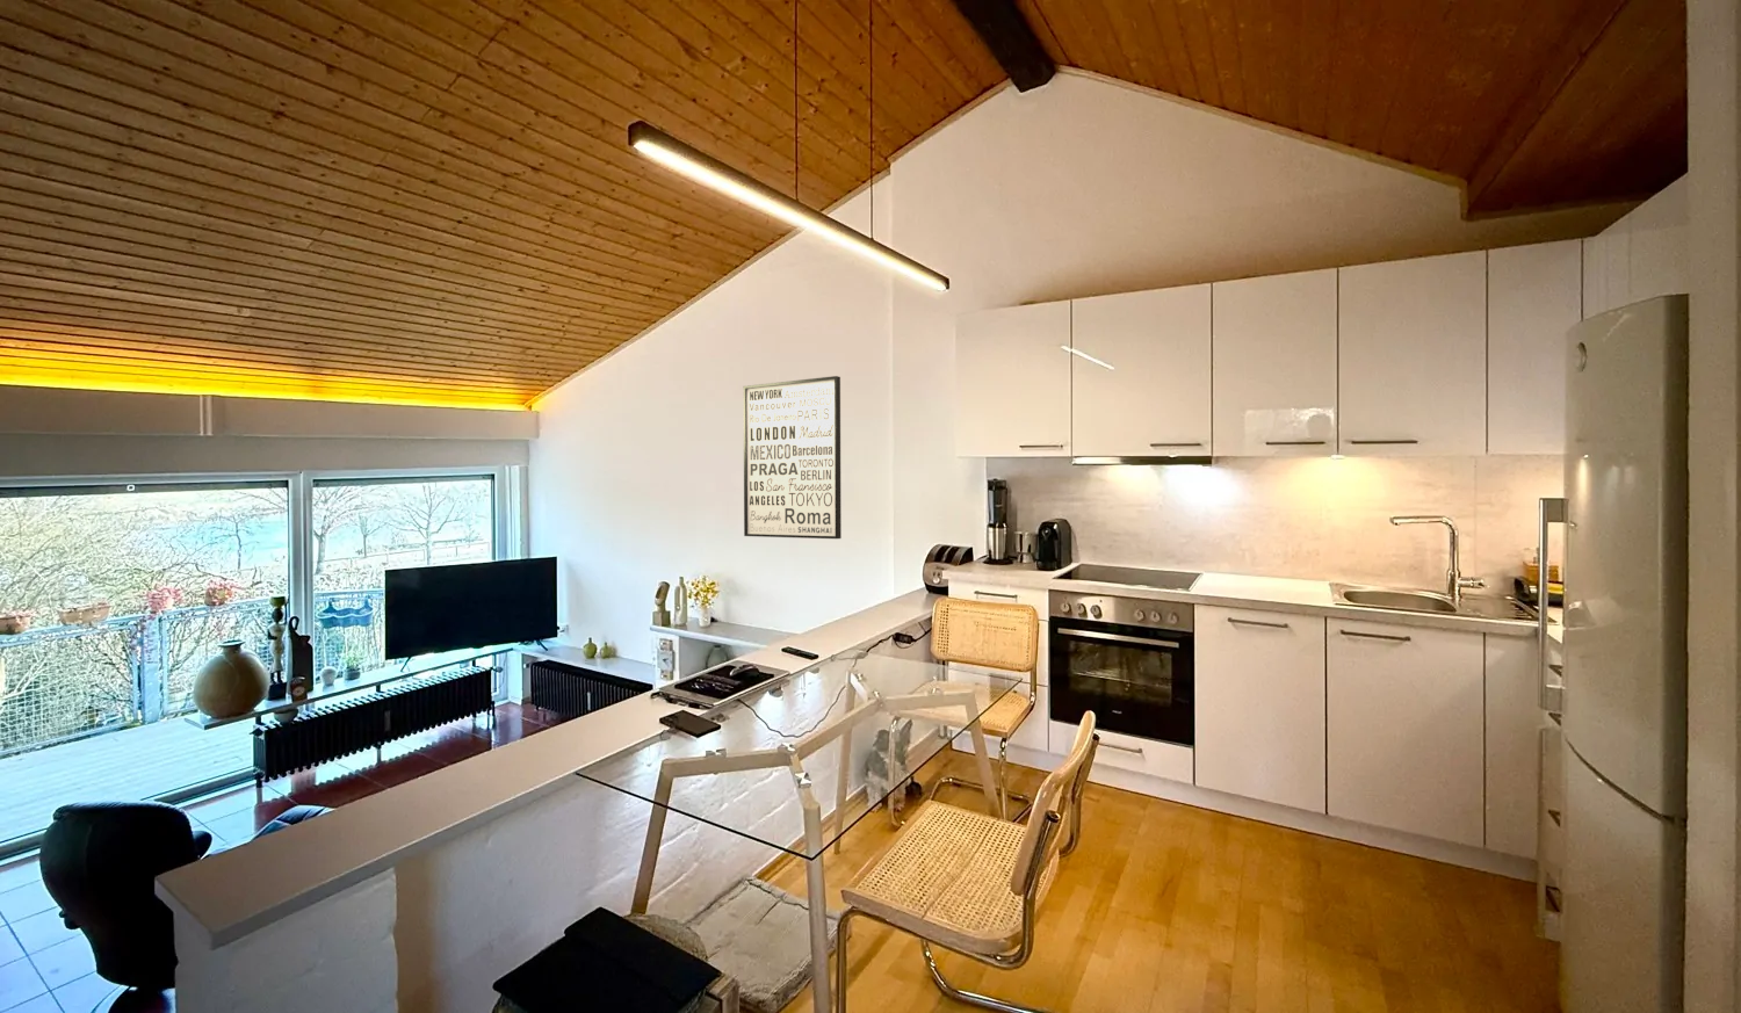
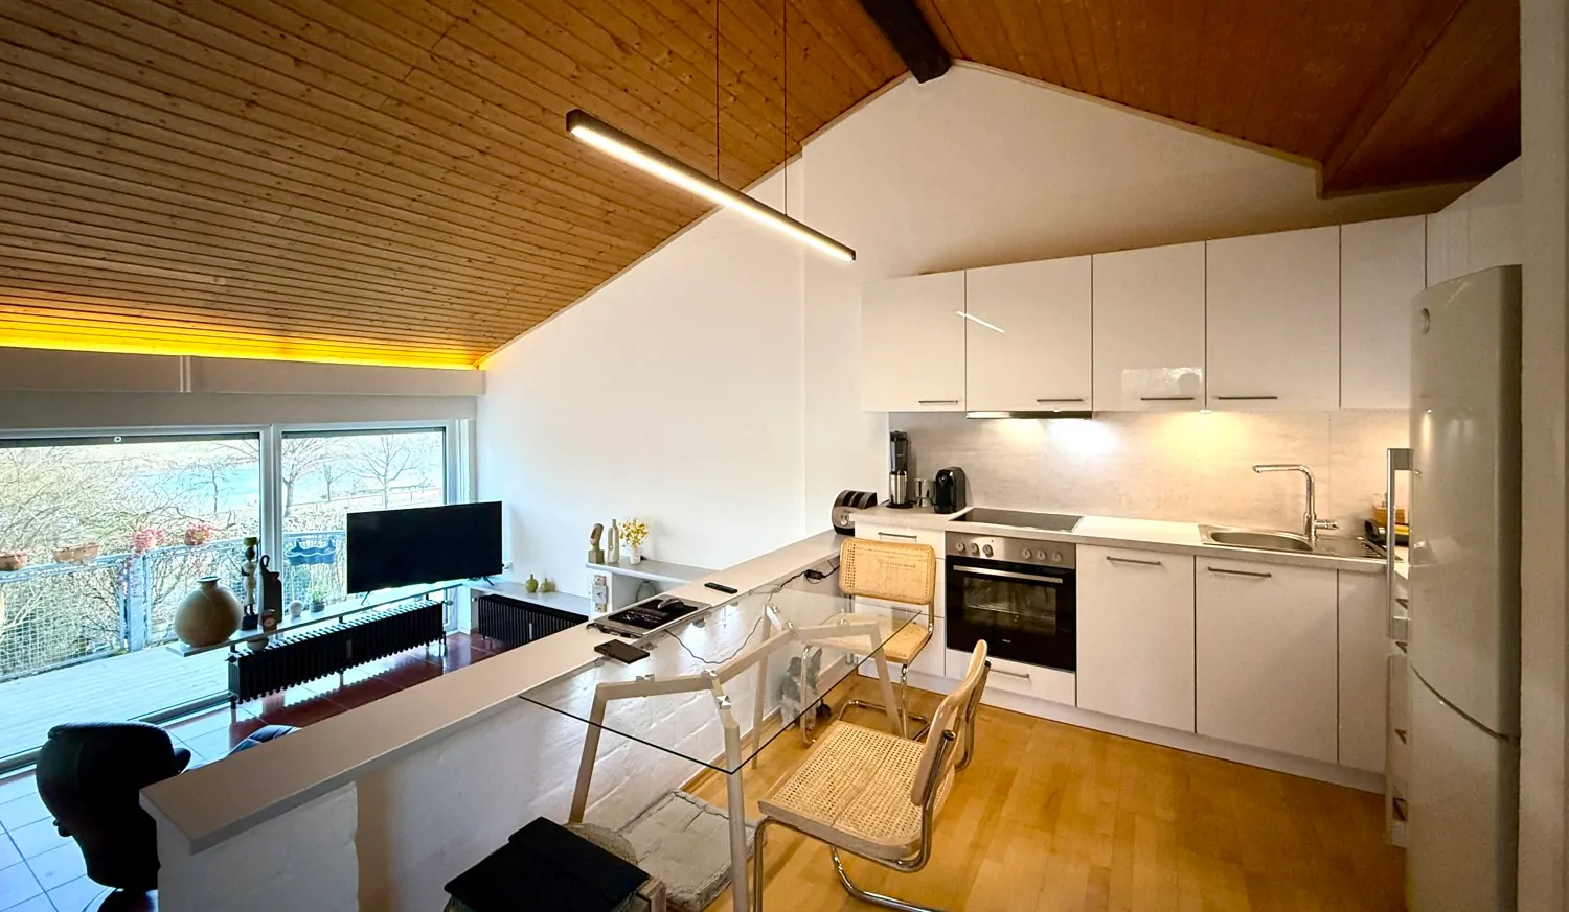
- wall art [741,375,843,539]
